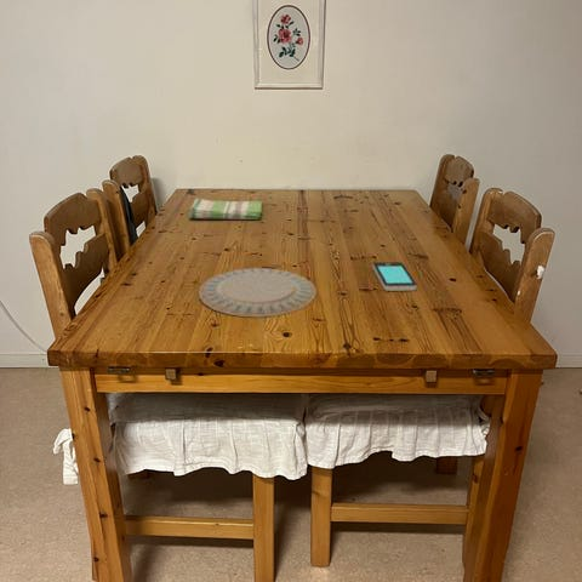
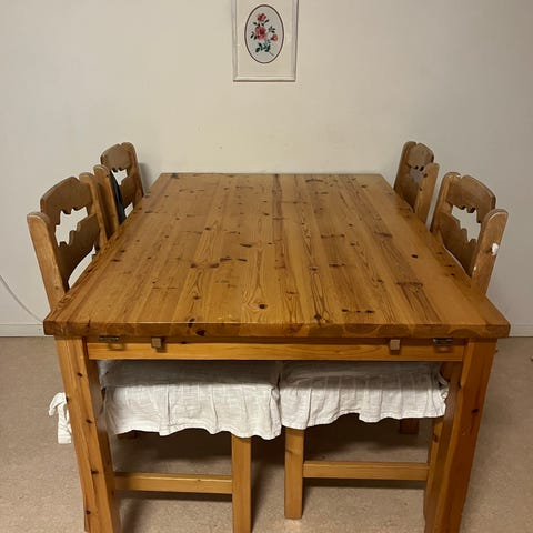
- dish towel [188,196,264,221]
- smartphone [371,261,418,292]
- chinaware [198,267,318,319]
